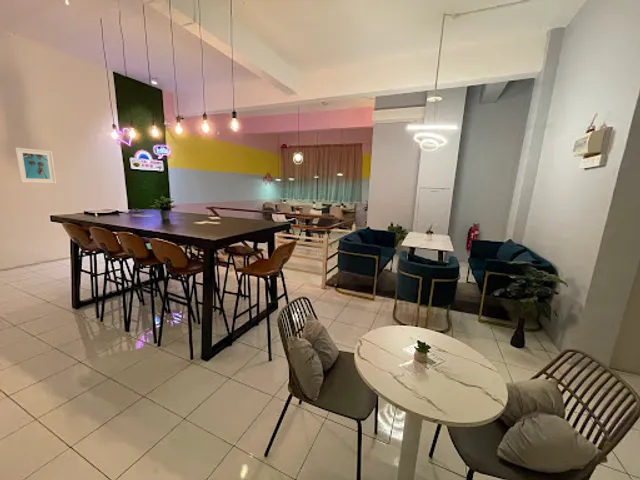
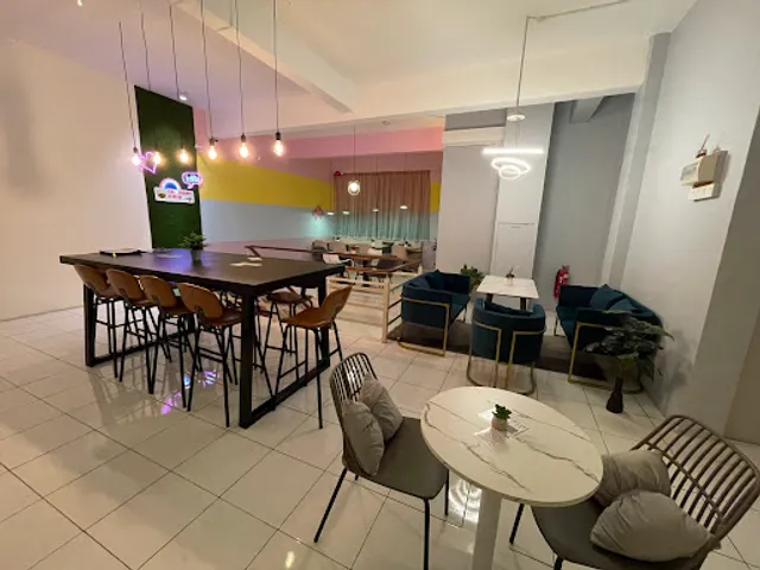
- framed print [14,147,57,184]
